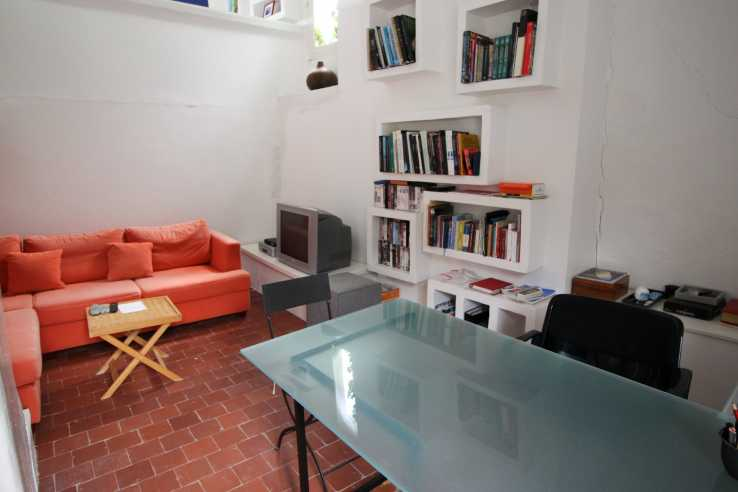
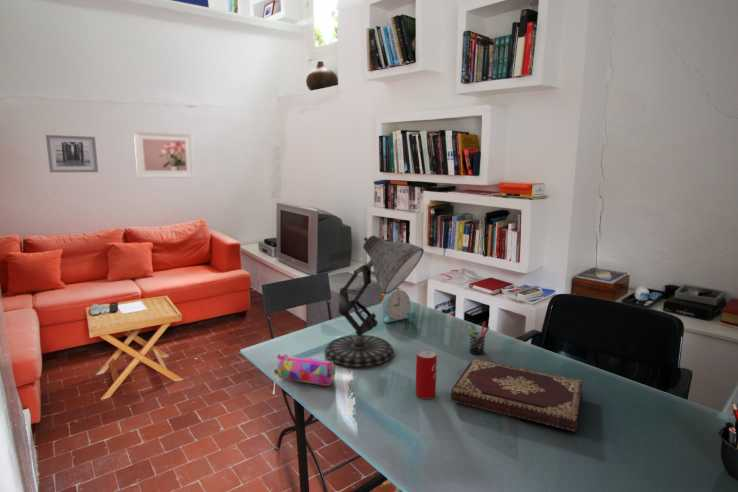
+ book [450,358,584,433]
+ pen holder [467,321,491,355]
+ alarm clock [381,288,411,324]
+ pencil case [273,353,336,387]
+ wall art [45,134,99,173]
+ beverage can [415,349,438,400]
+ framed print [133,130,195,179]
+ desk lamp [324,234,425,368]
